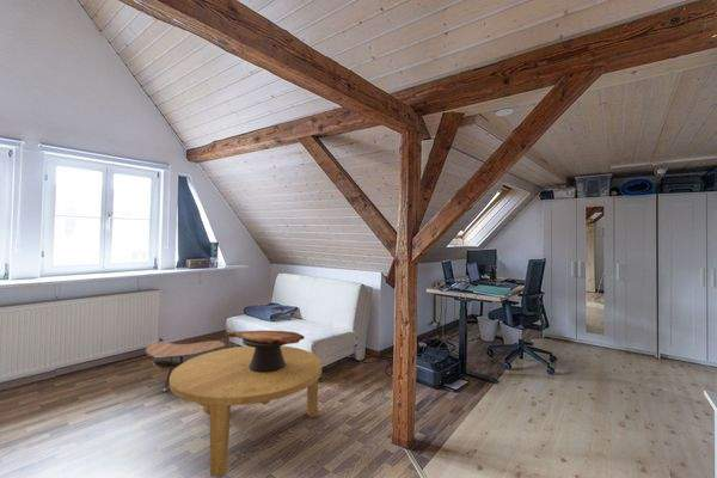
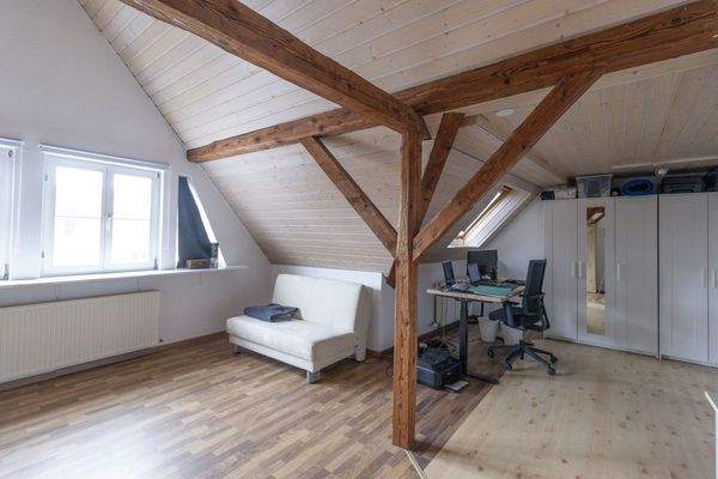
- coffee table [168,345,323,478]
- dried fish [223,330,306,373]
- side table [145,339,226,393]
